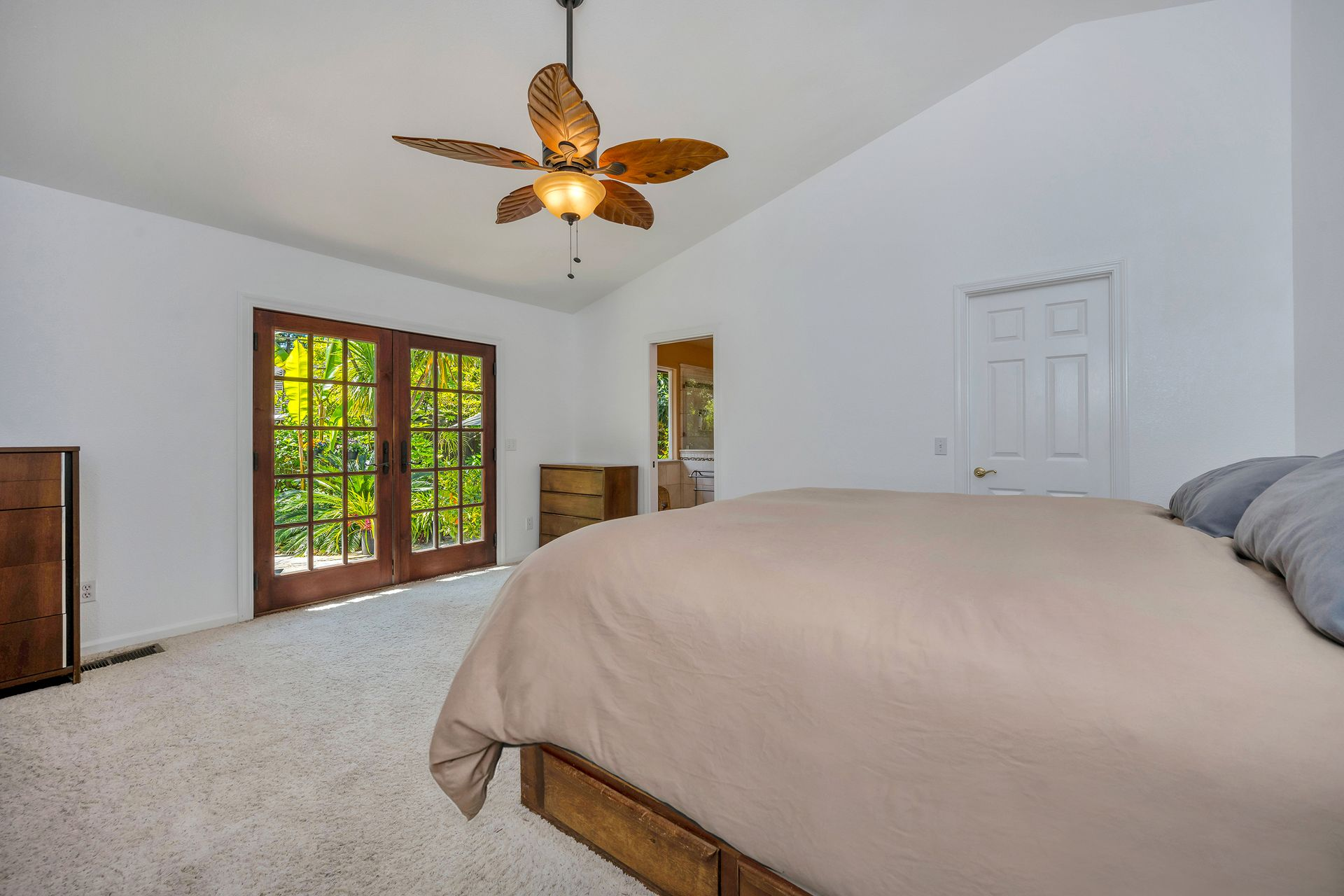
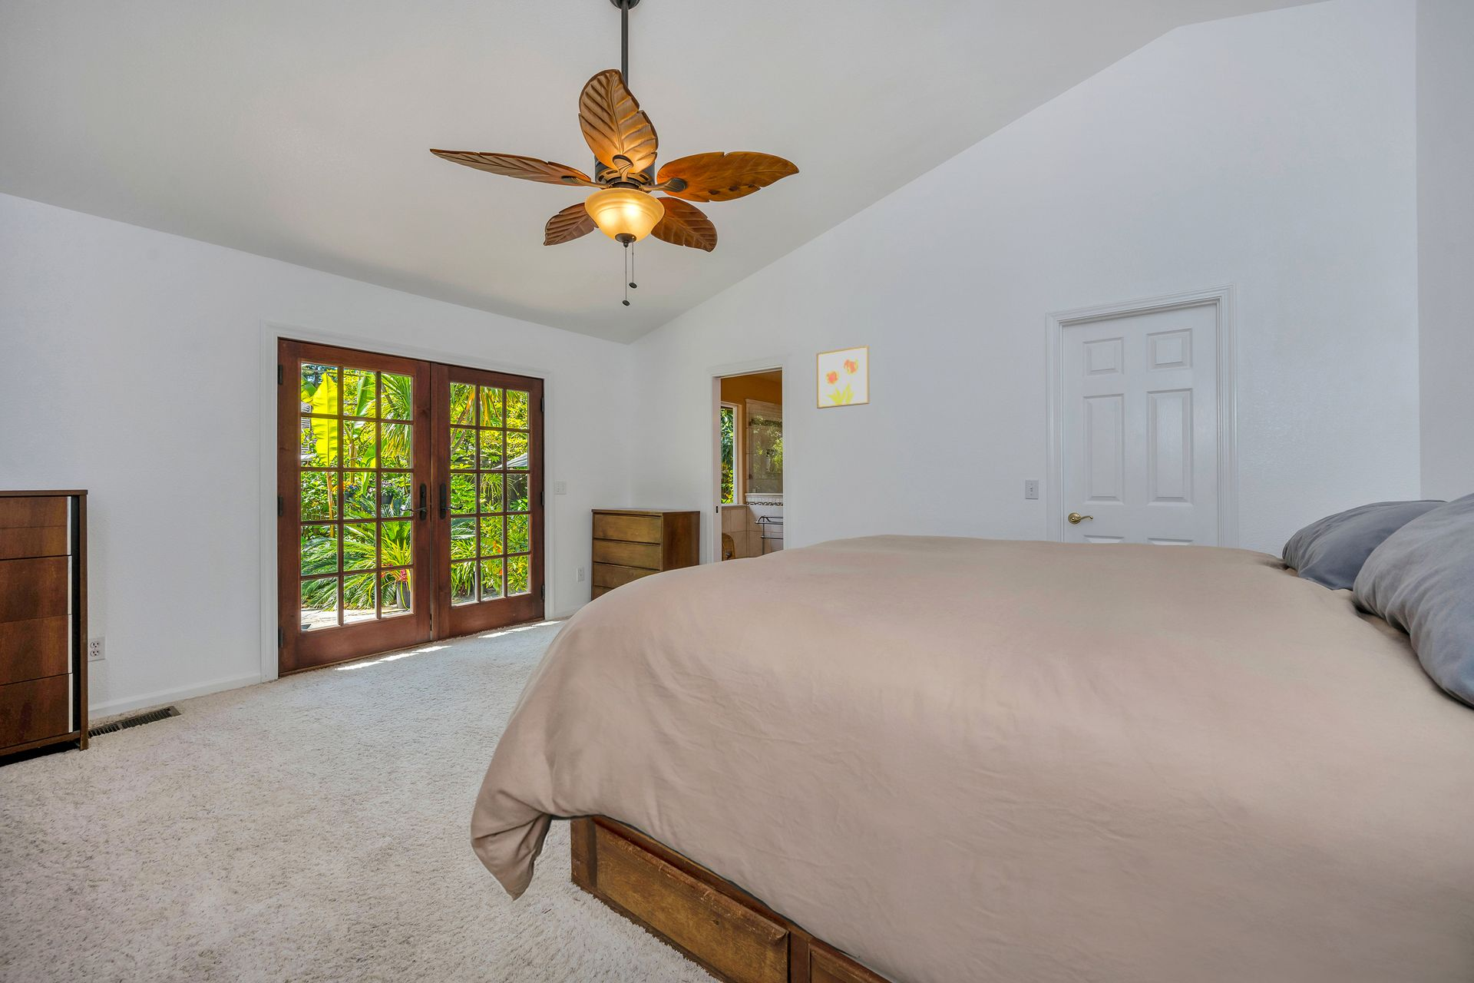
+ wall art [815,344,870,409]
